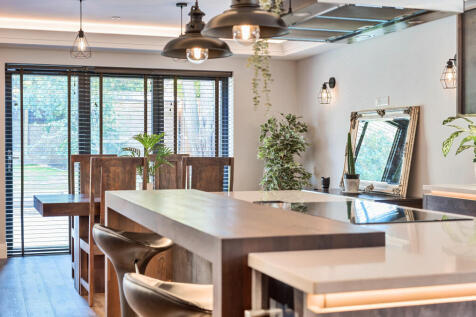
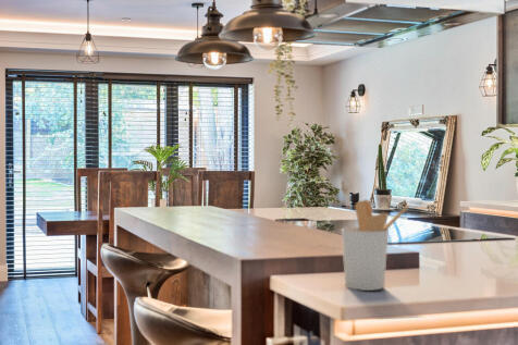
+ utensil holder [341,198,411,292]
